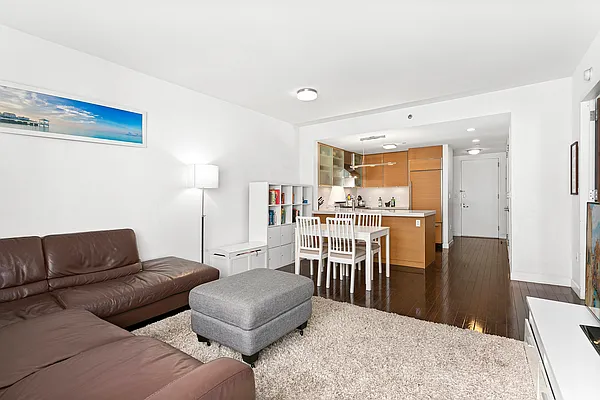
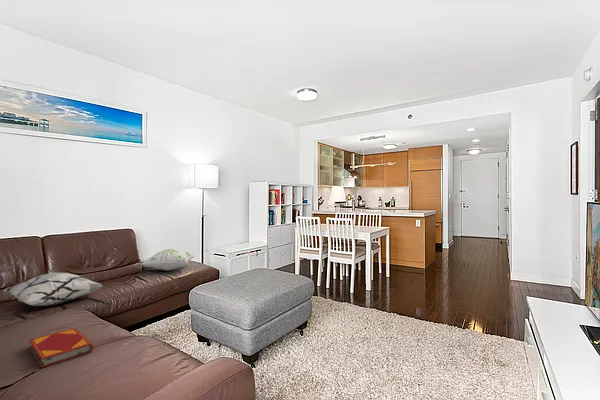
+ decorative pillow [141,248,197,272]
+ decorative pillow [2,271,104,307]
+ hardback book [28,327,94,369]
